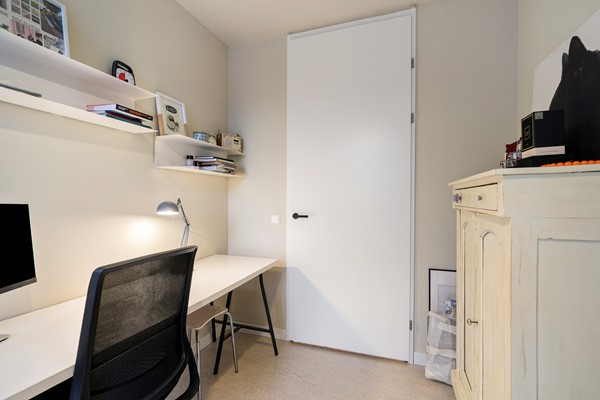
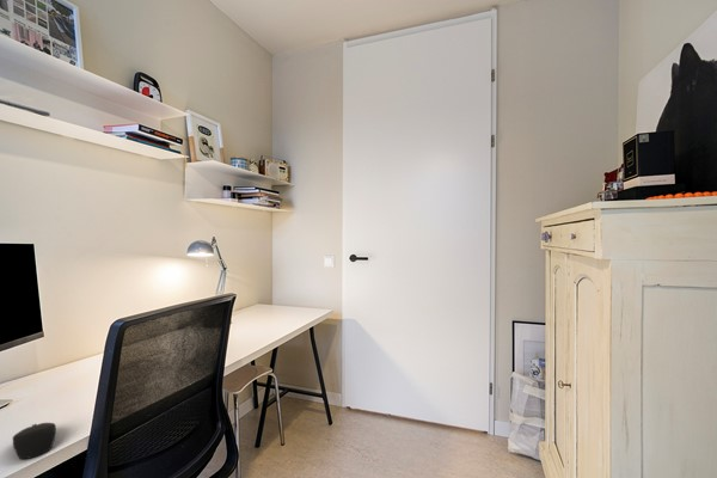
+ computer mouse [12,422,57,460]
